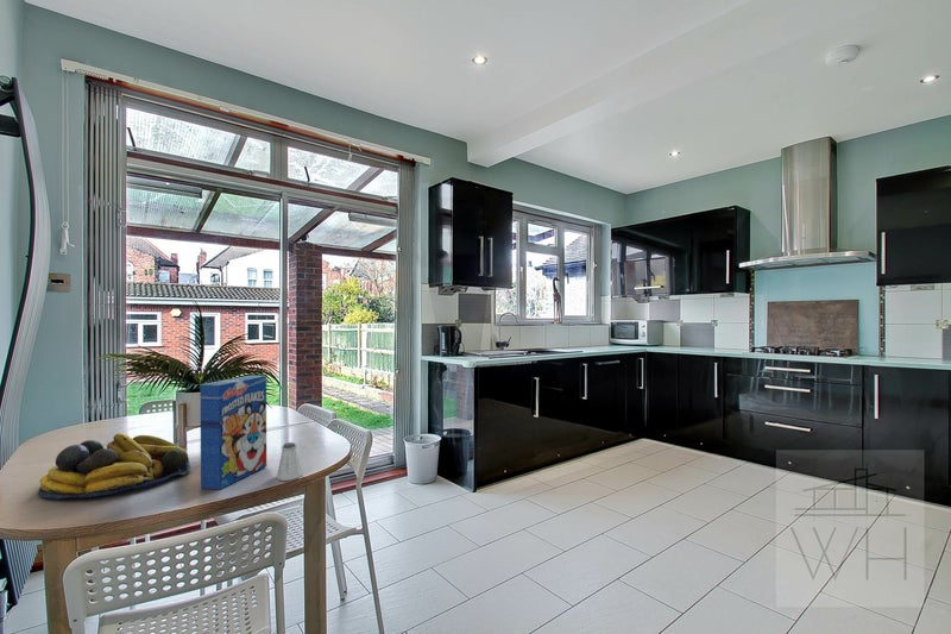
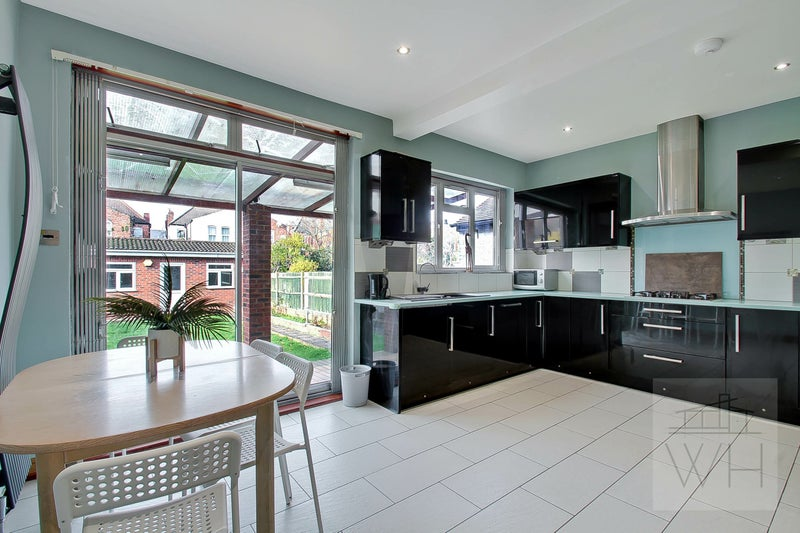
- fruit bowl [37,432,191,501]
- saltshaker [276,441,303,482]
- cereal box [200,375,267,491]
